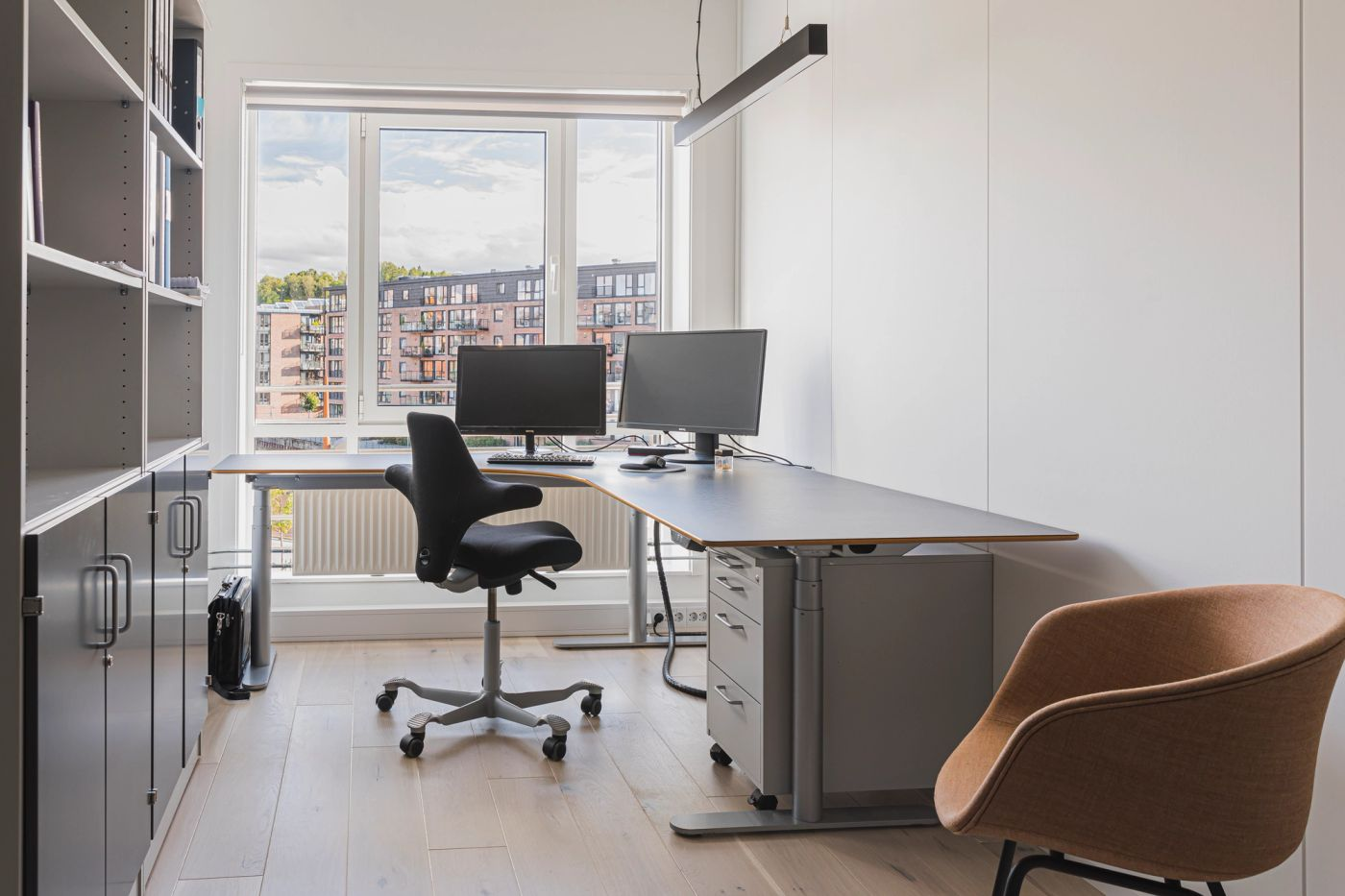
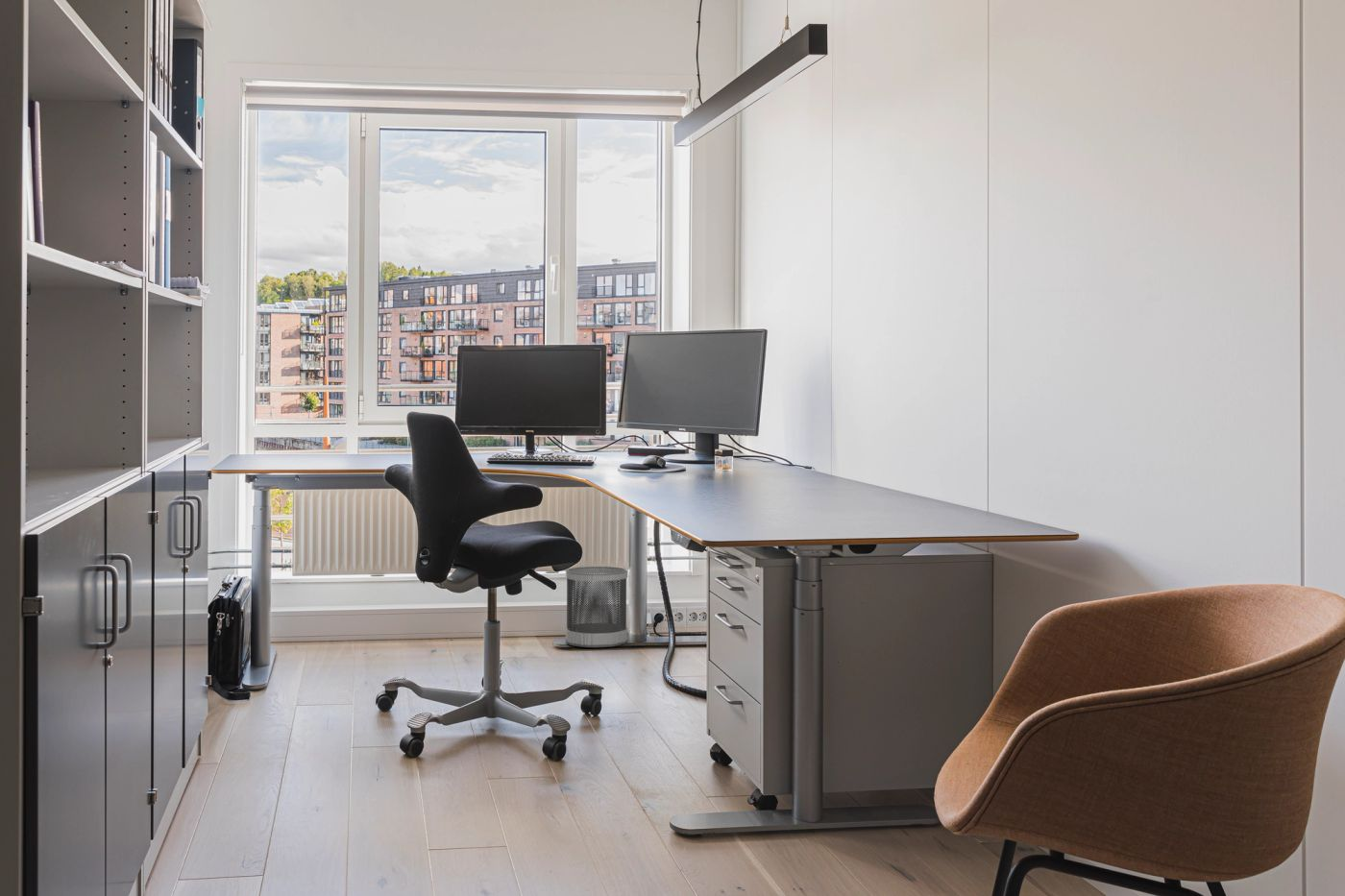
+ wastebasket [565,566,628,648]
